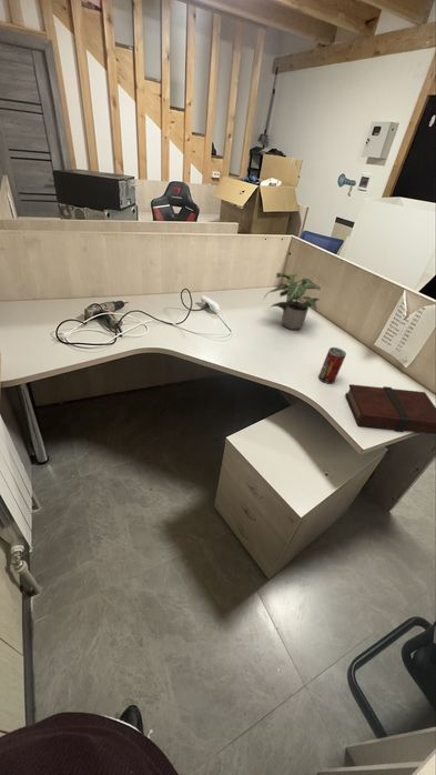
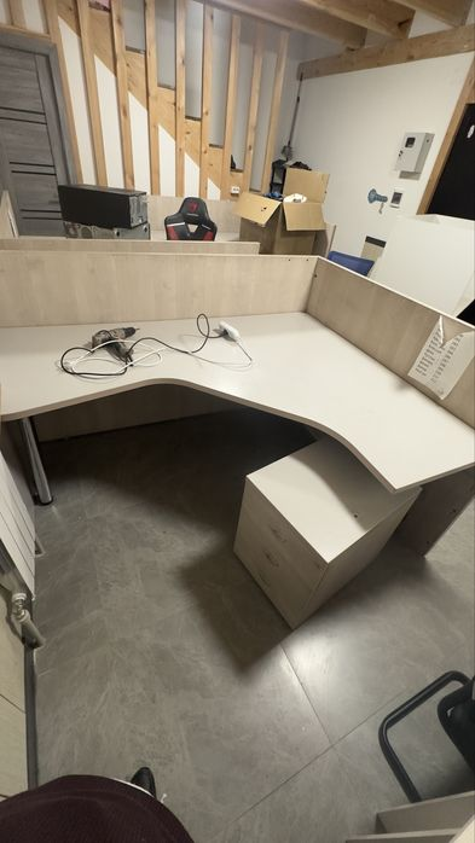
- potted plant [263,272,322,331]
- beverage can [317,346,347,384]
- book [344,383,436,435]
